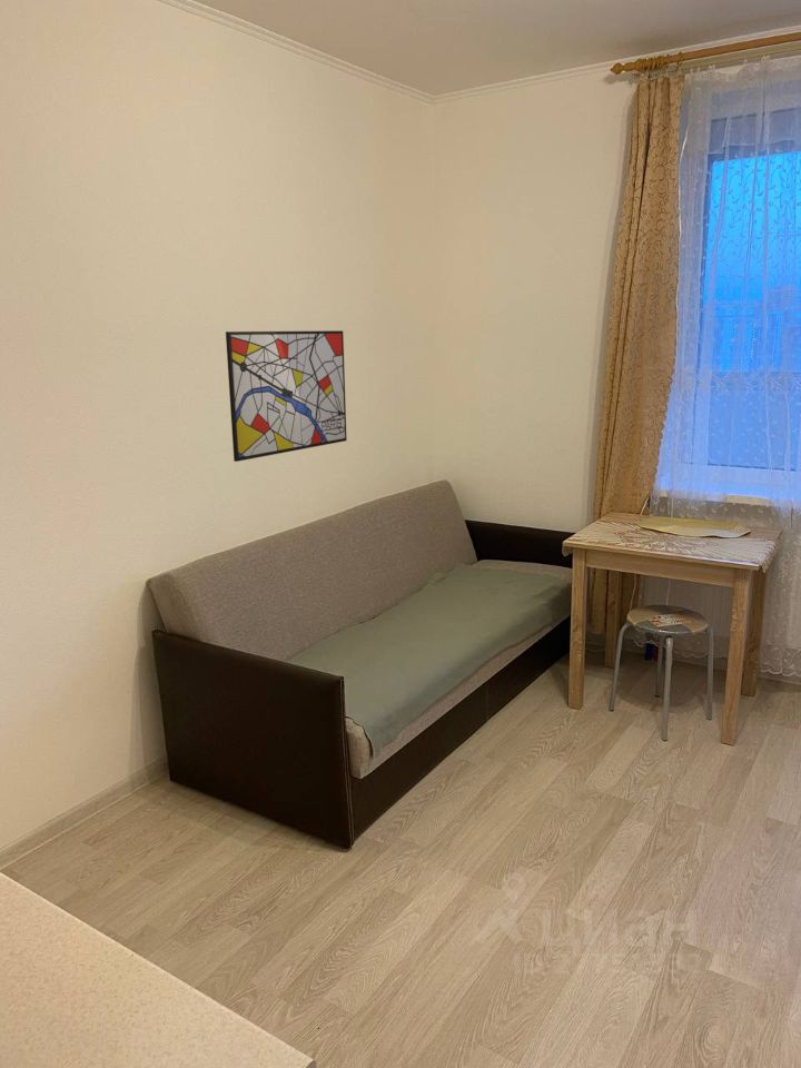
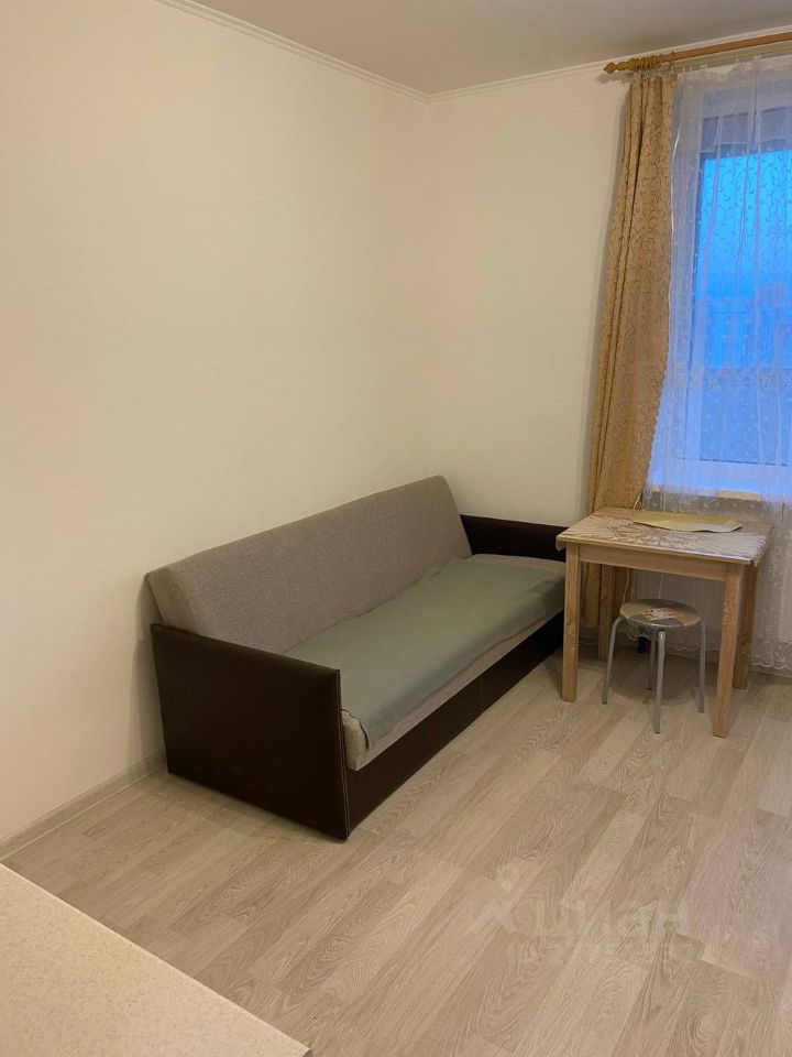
- wall art [225,329,348,463]
